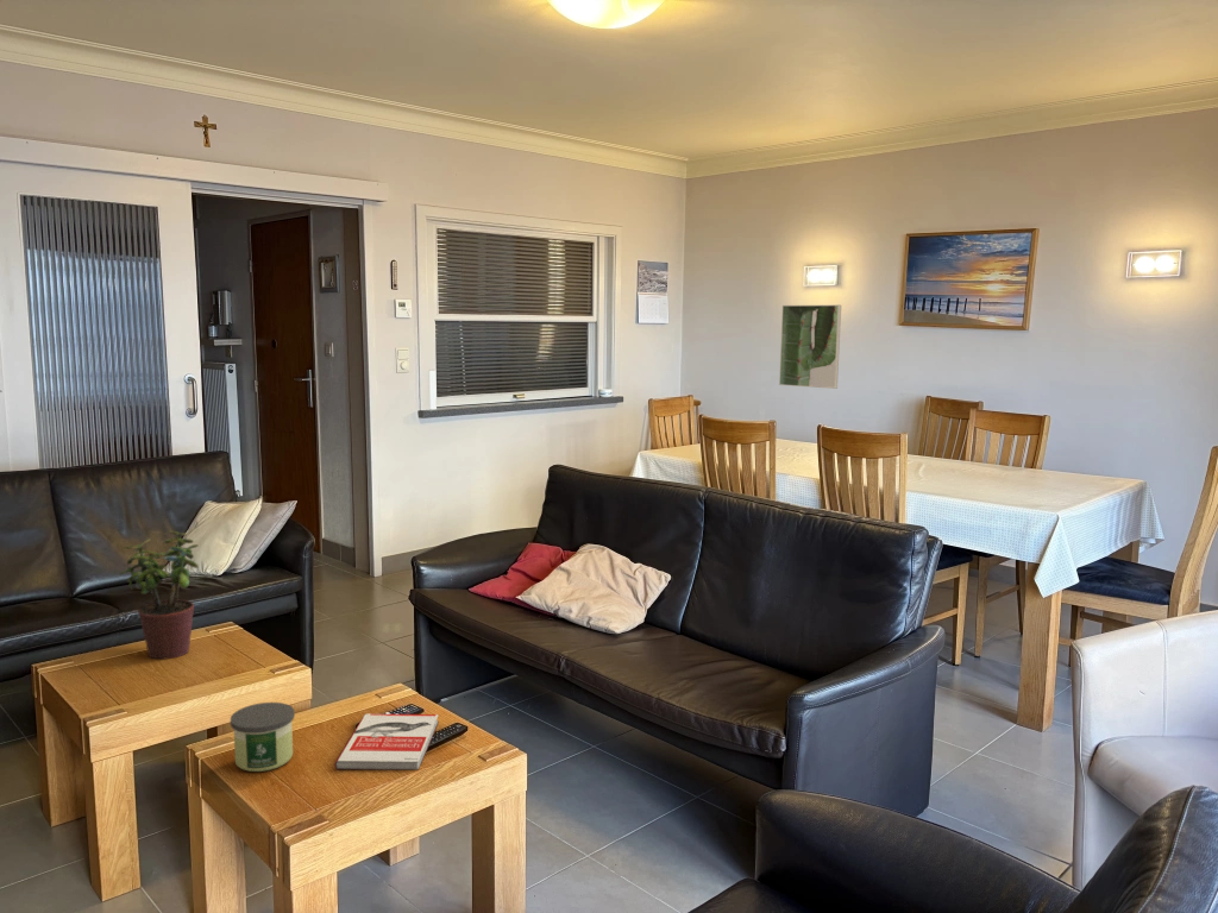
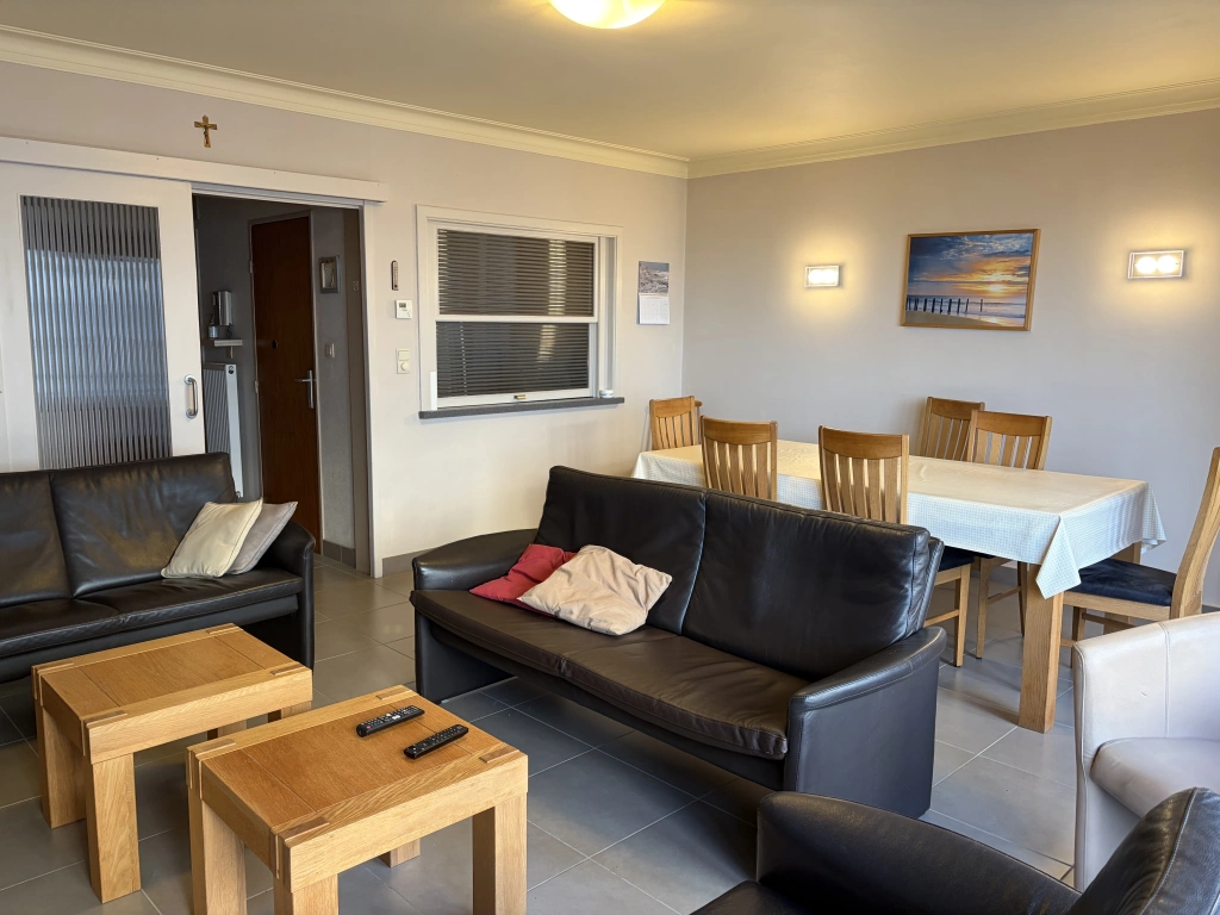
- candle [230,701,296,773]
- book [333,713,440,772]
- potted plant [120,529,200,660]
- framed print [778,304,842,390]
